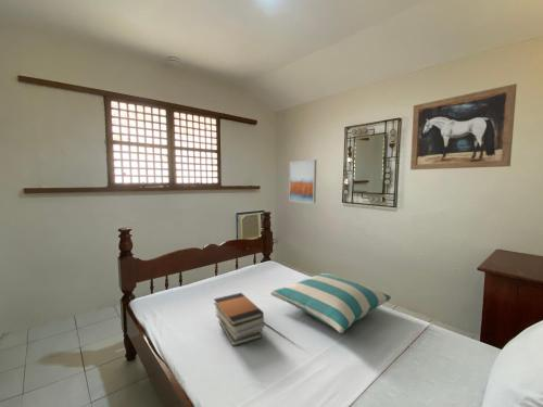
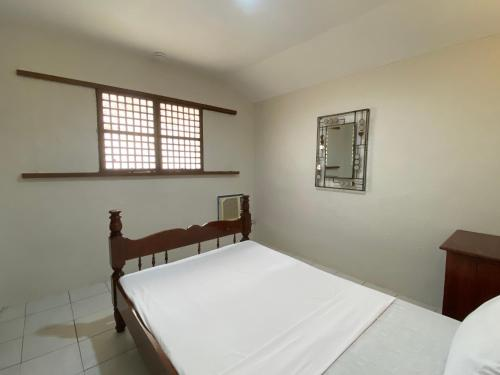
- wall art [288,158,317,204]
- book stack [213,292,265,347]
- pillow [269,271,392,334]
- wall art [409,82,518,170]
